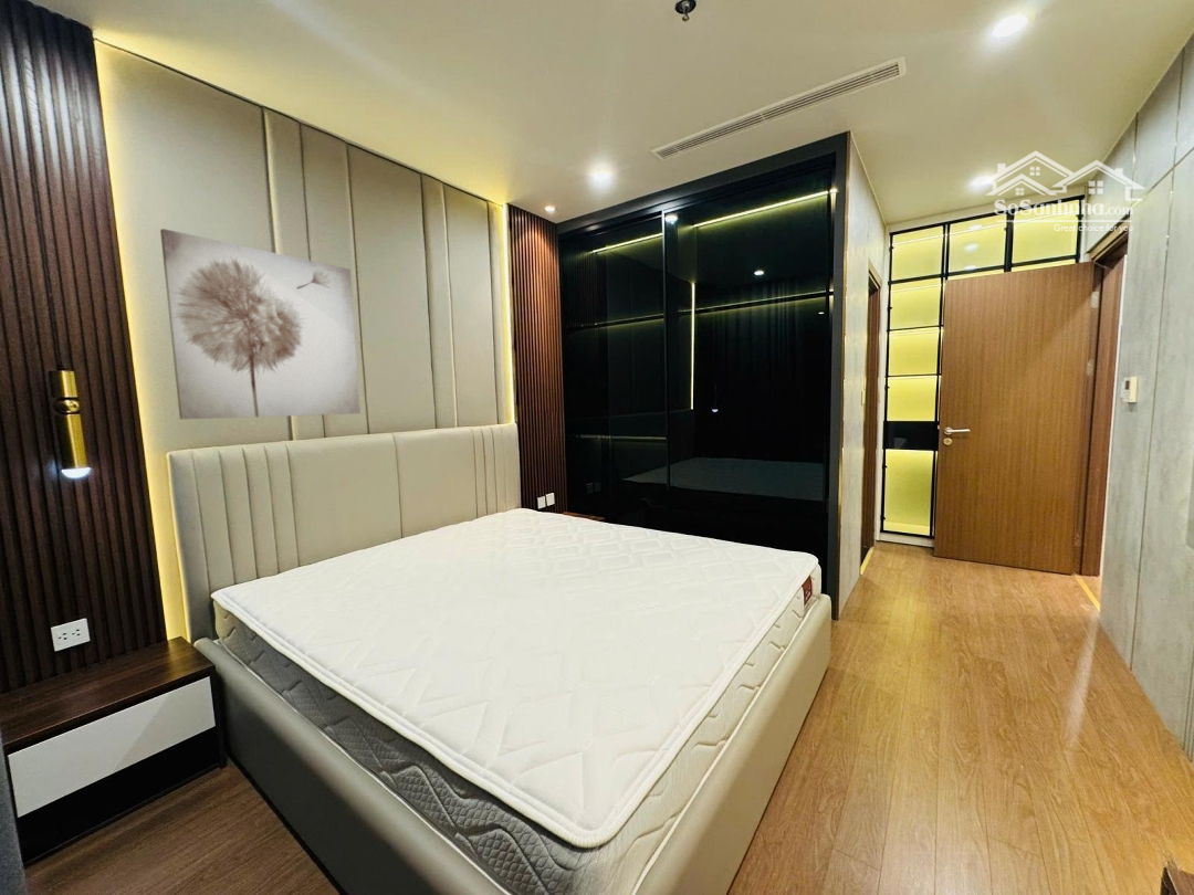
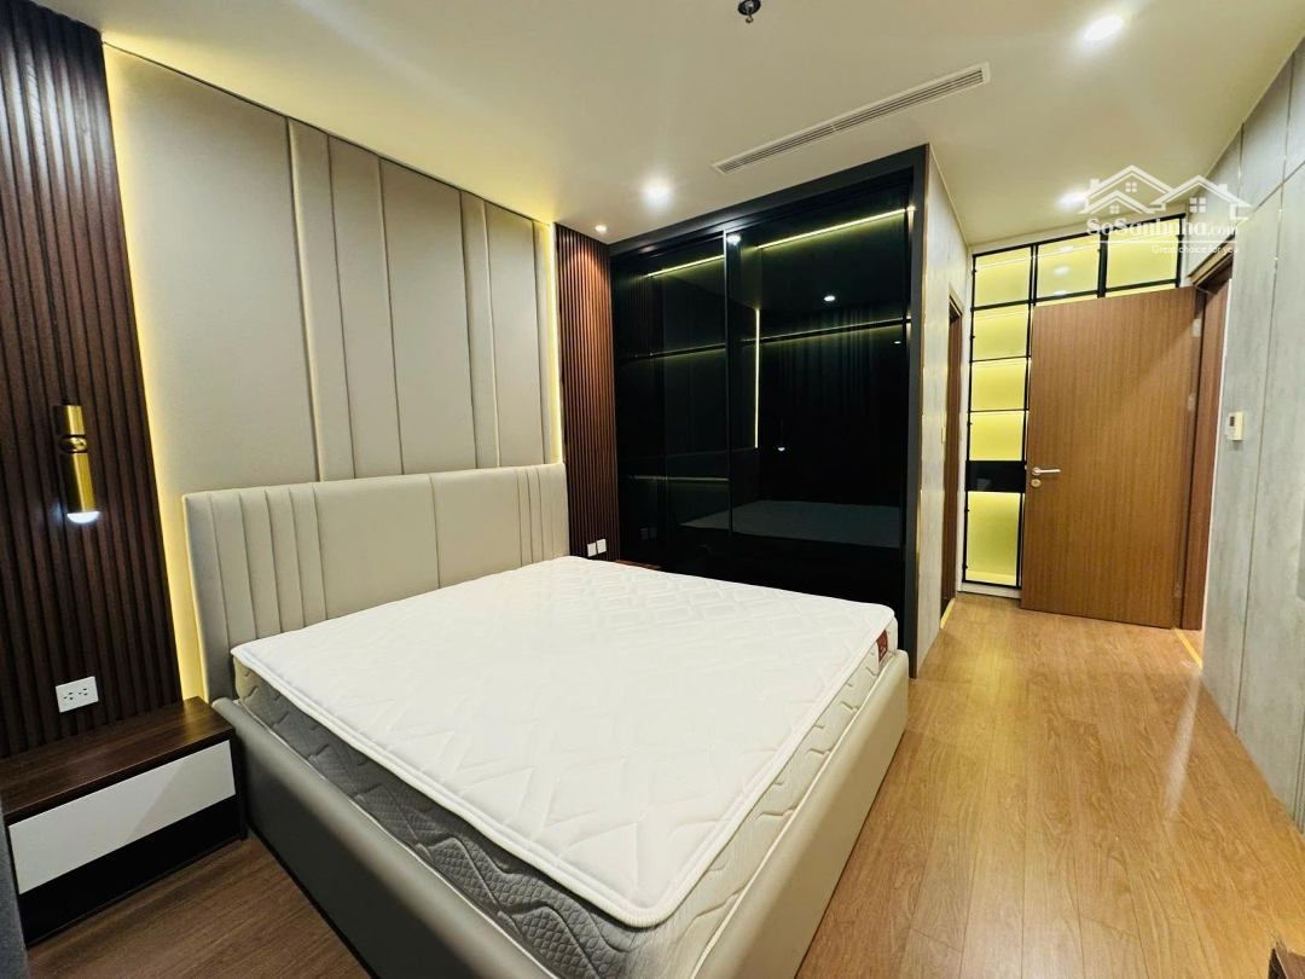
- wall art [159,228,362,420]
